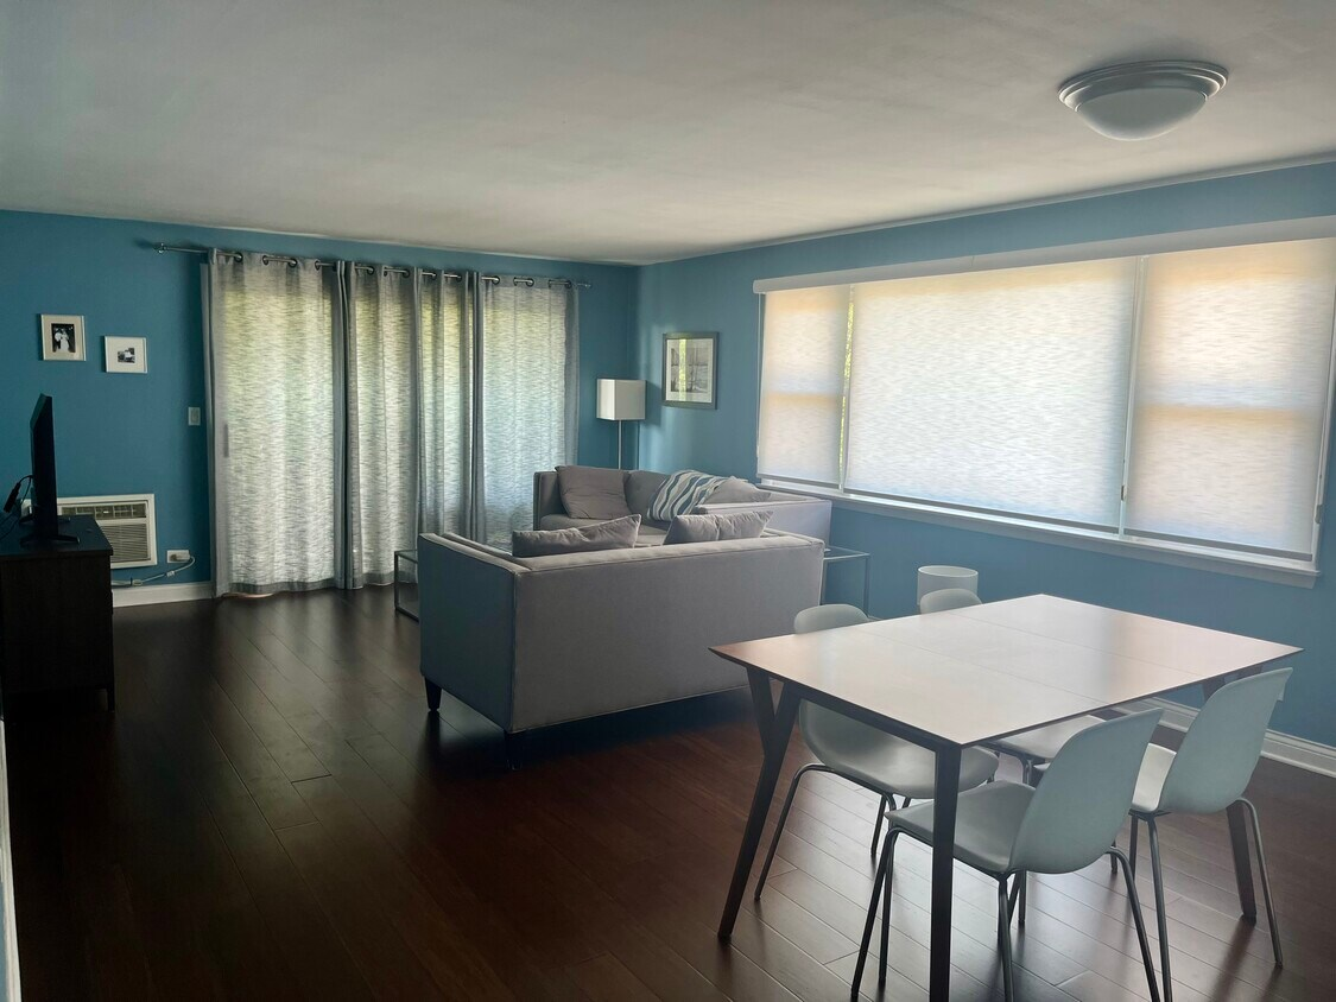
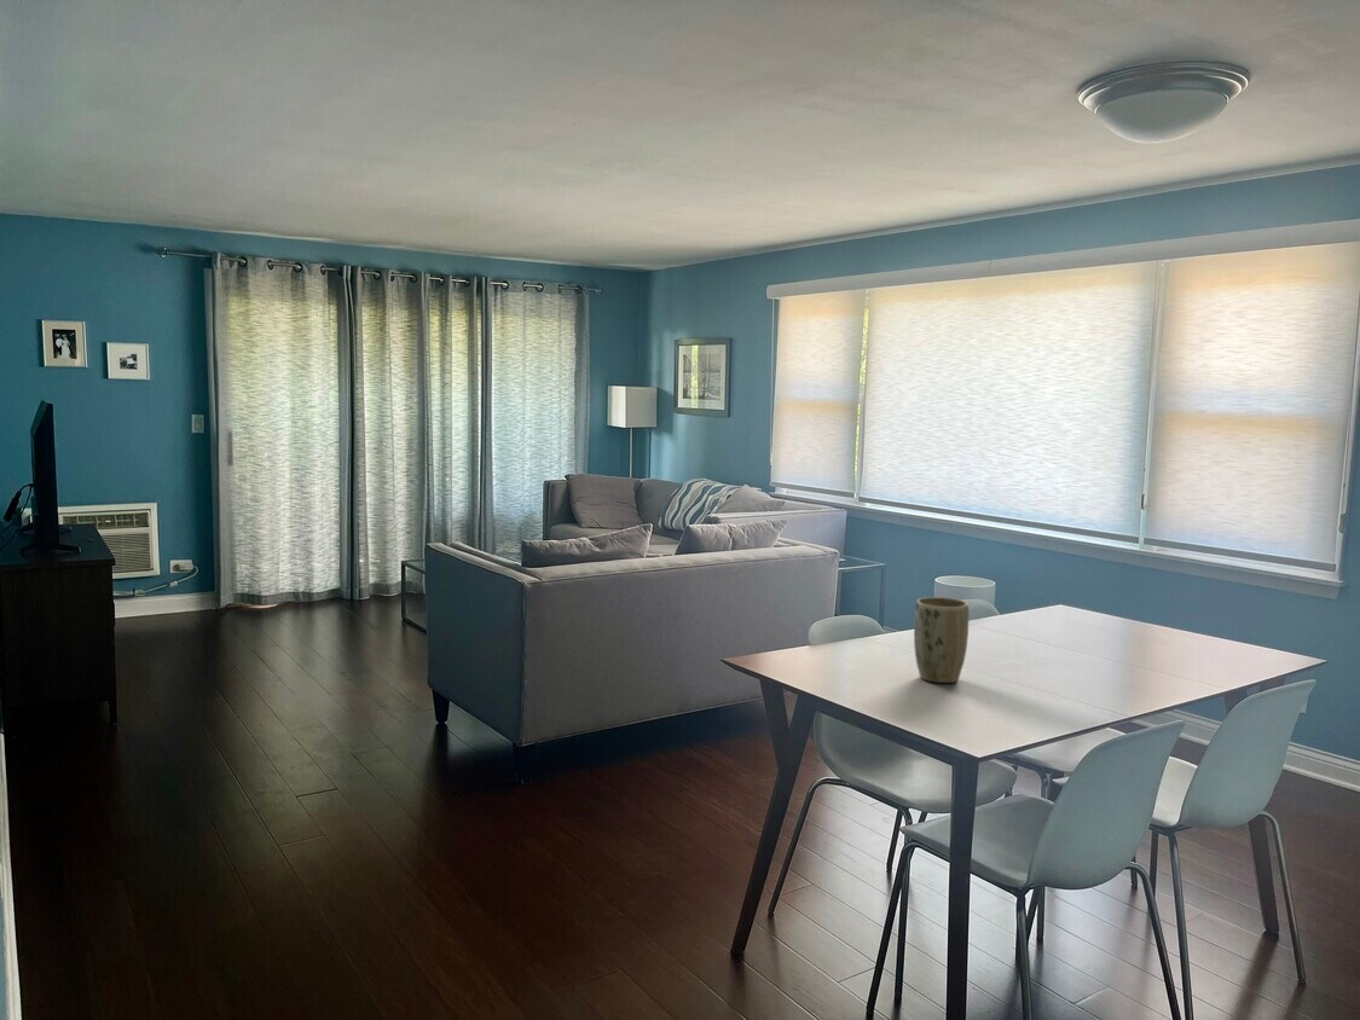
+ plant pot [913,596,970,684]
